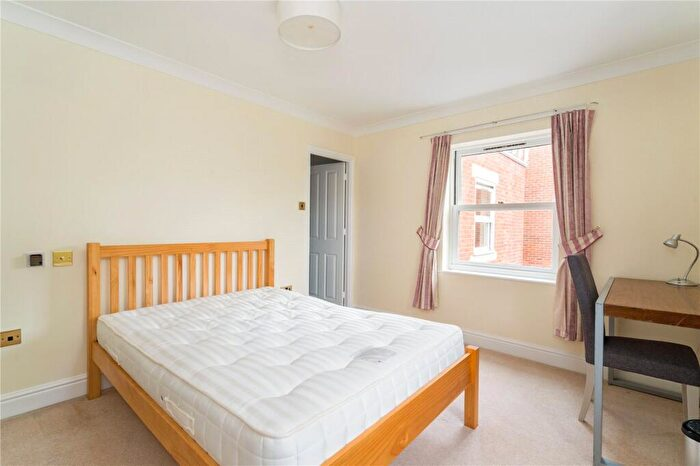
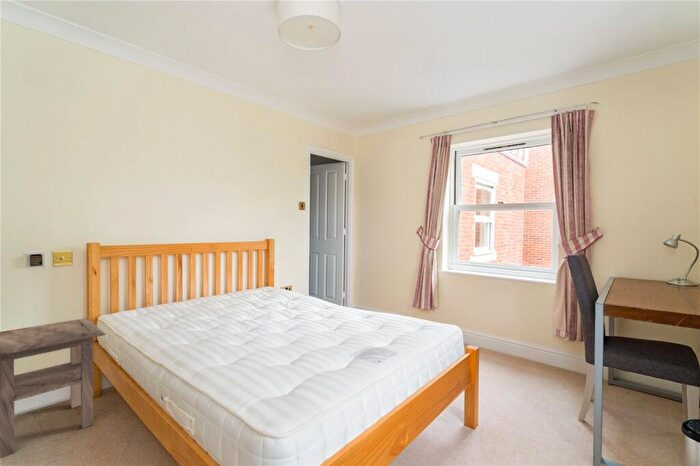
+ side table [0,317,107,459]
